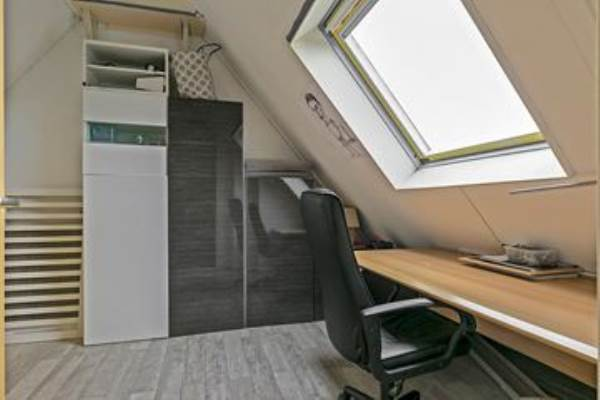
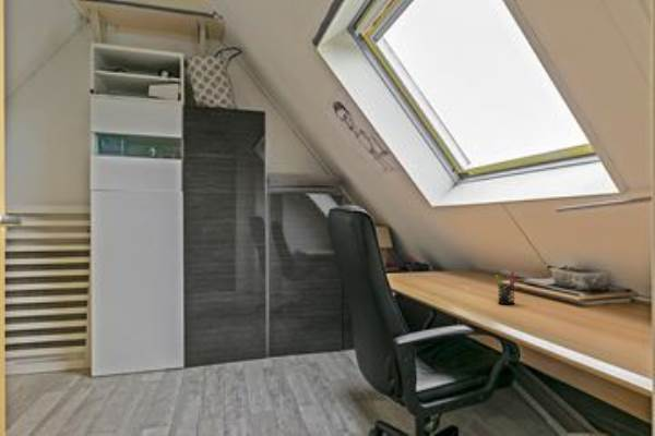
+ pen holder [495,270,520,305]
